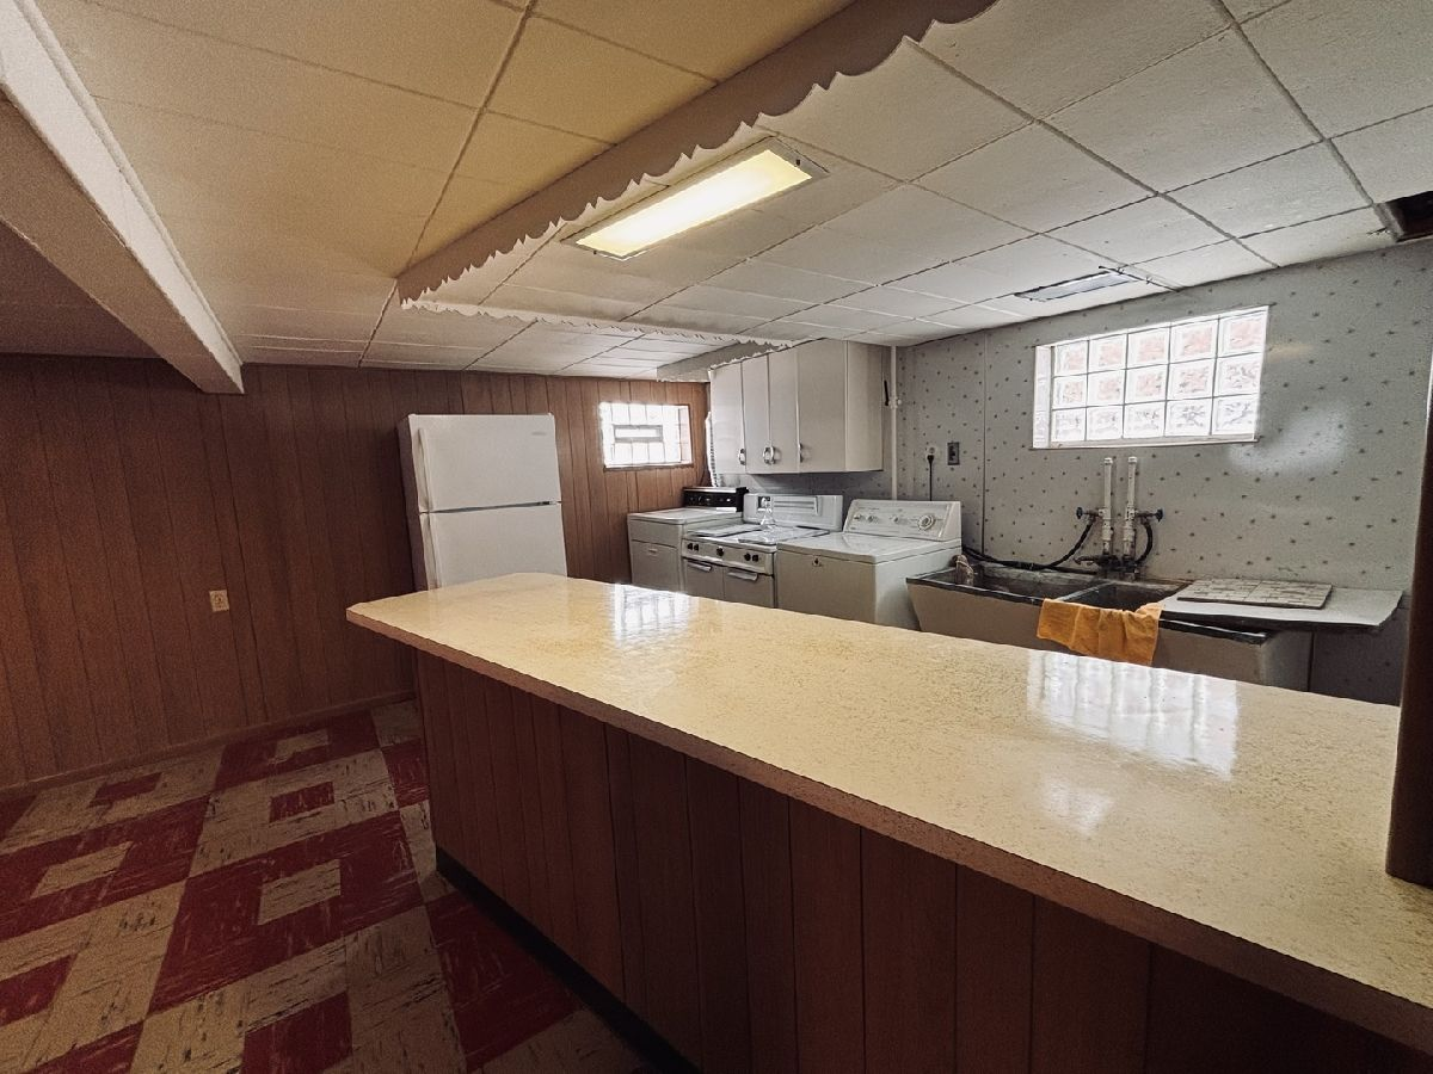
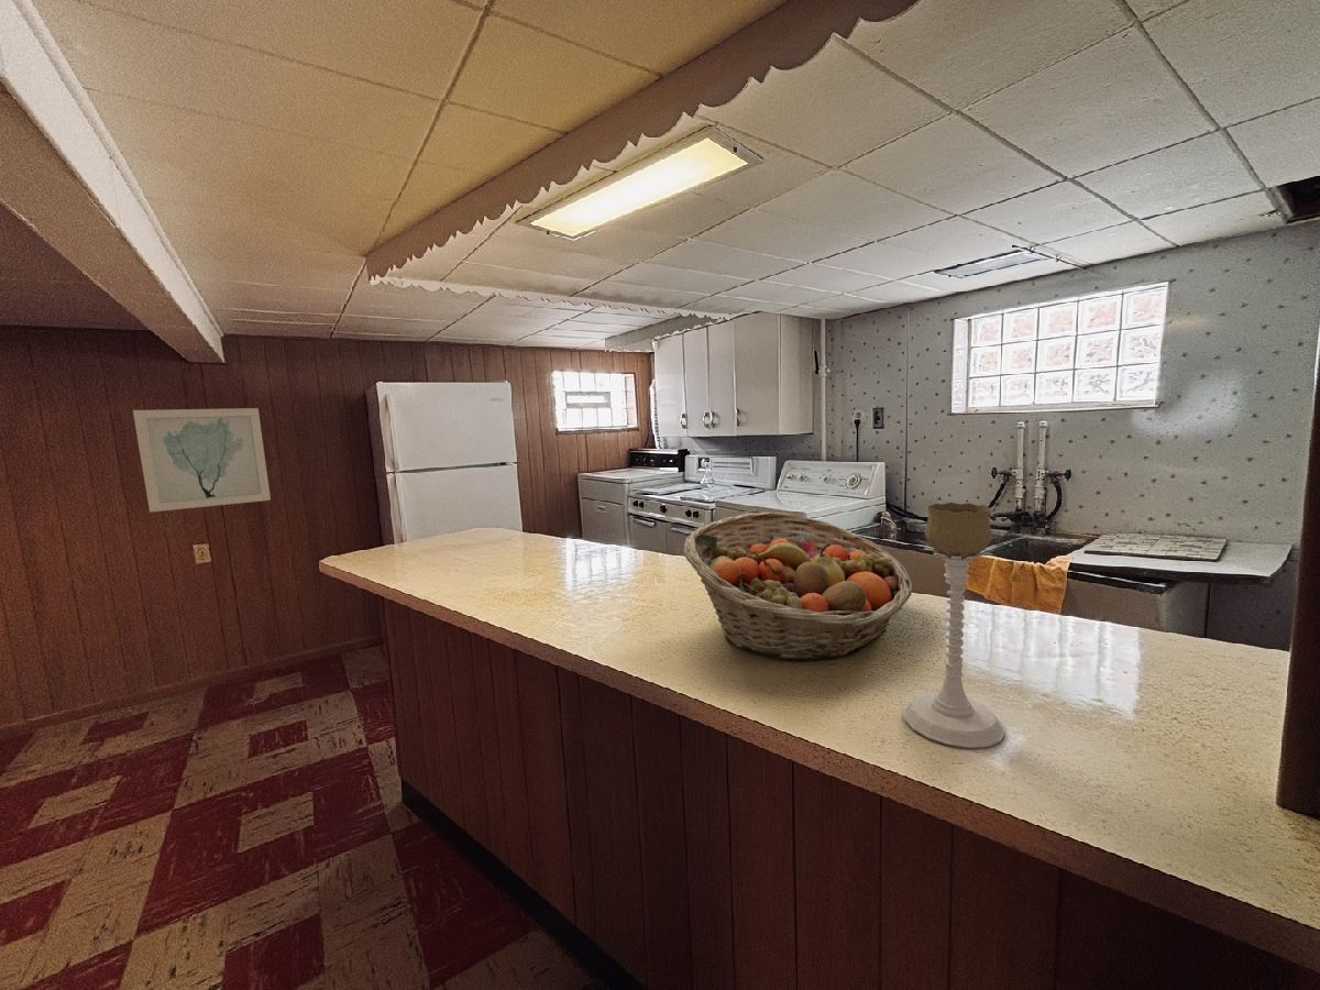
+ candle holder [902,502,1007,749]
+ fruit basket [683,512,913,662]
+ wall art [132,407,272,513]
